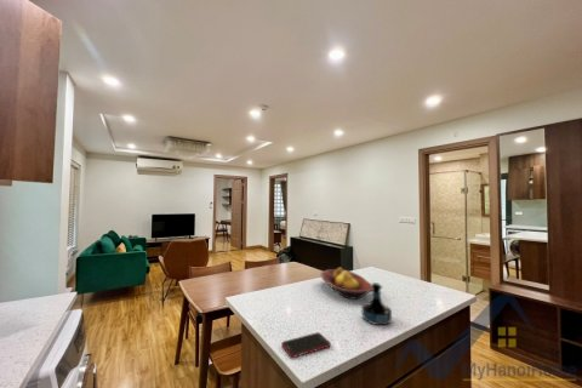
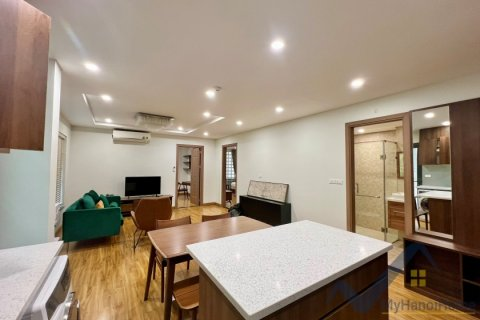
- tequila bottle [360,281,393,326]
- cell phone [280,331,332,359]
- fruit bowl [319,267,372,301]
